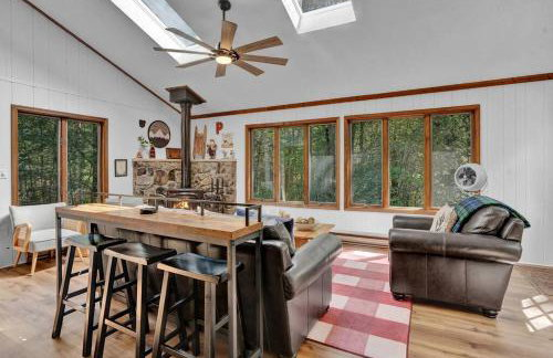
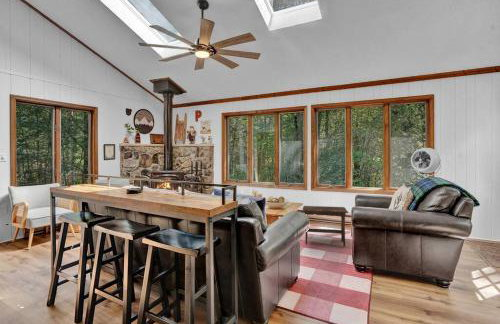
+ footstool [302,205,349,248]
